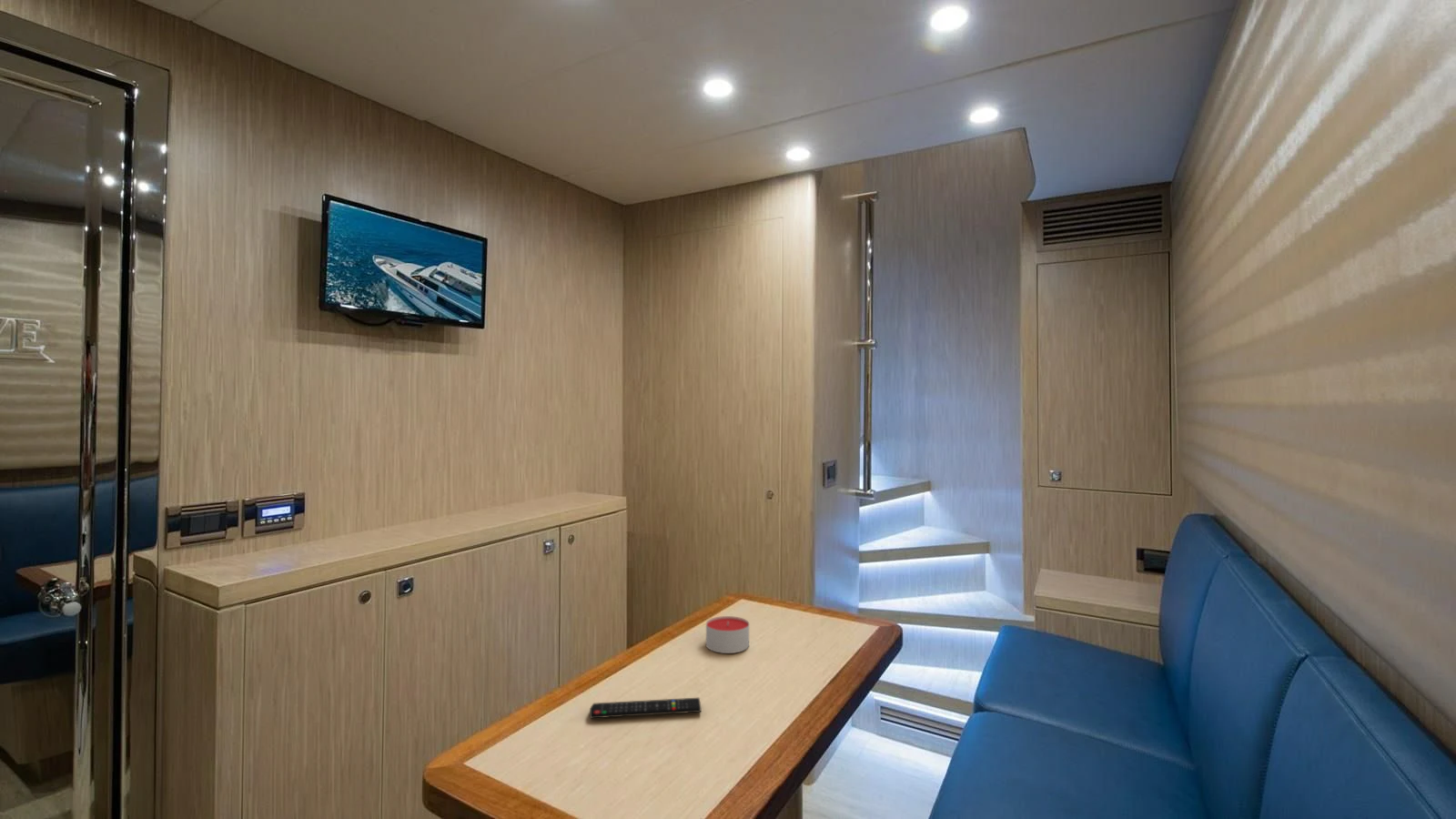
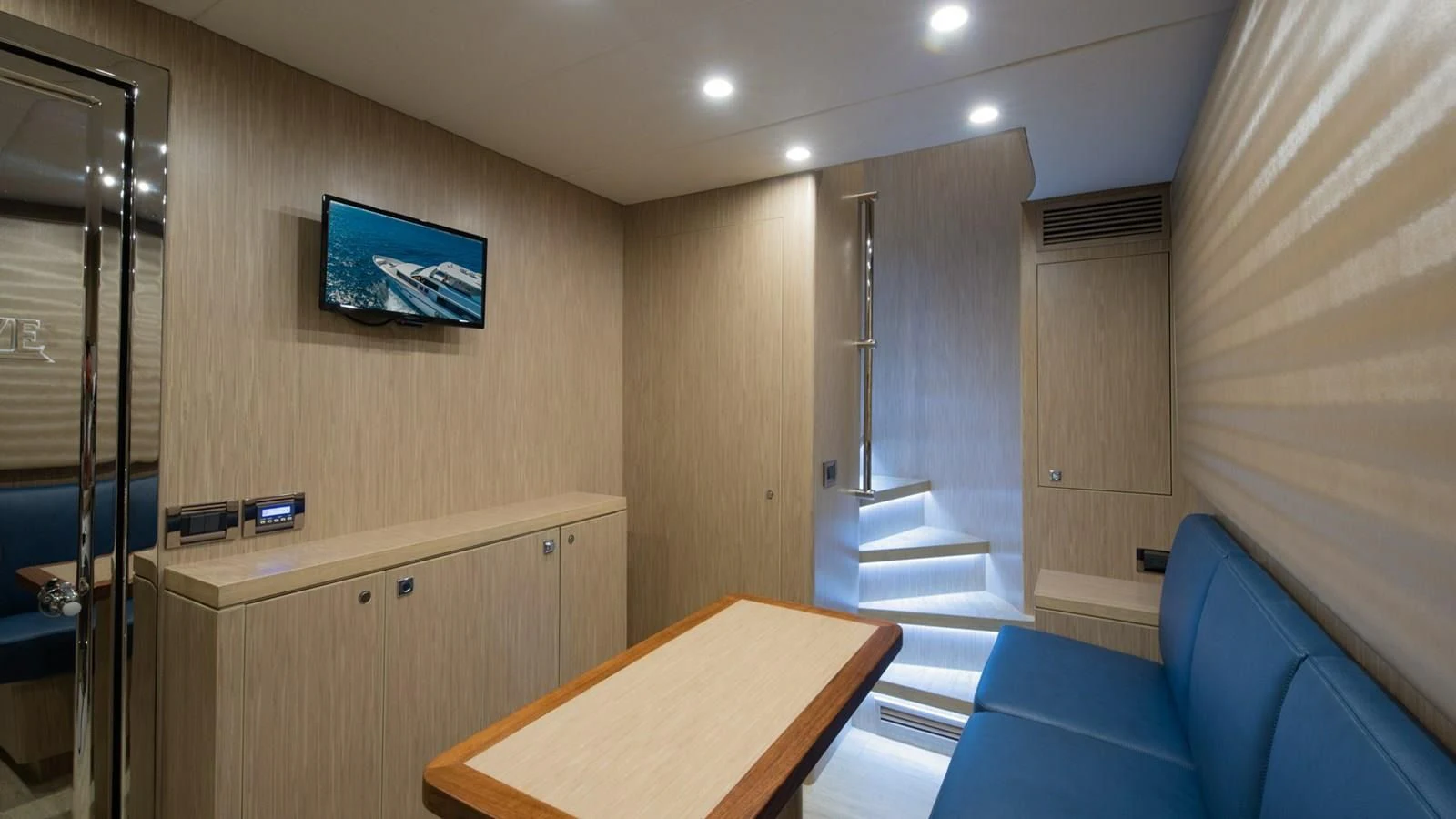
- remote control [589,697,702,719]
- candle [705,615,750,654]
